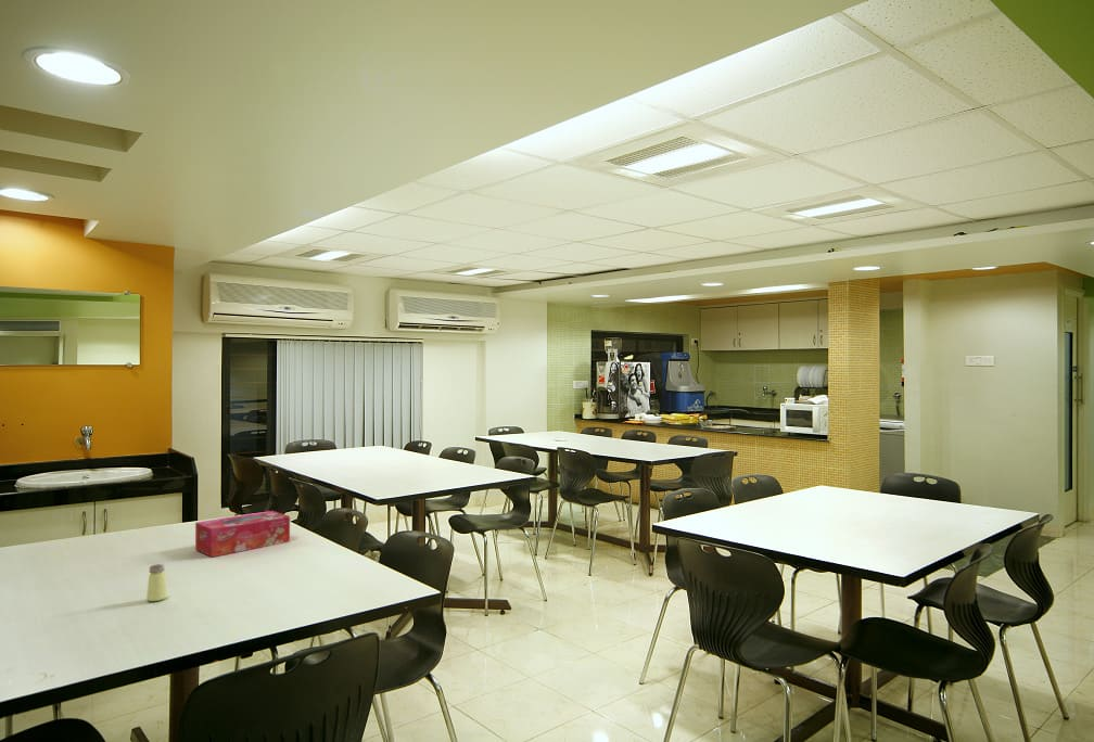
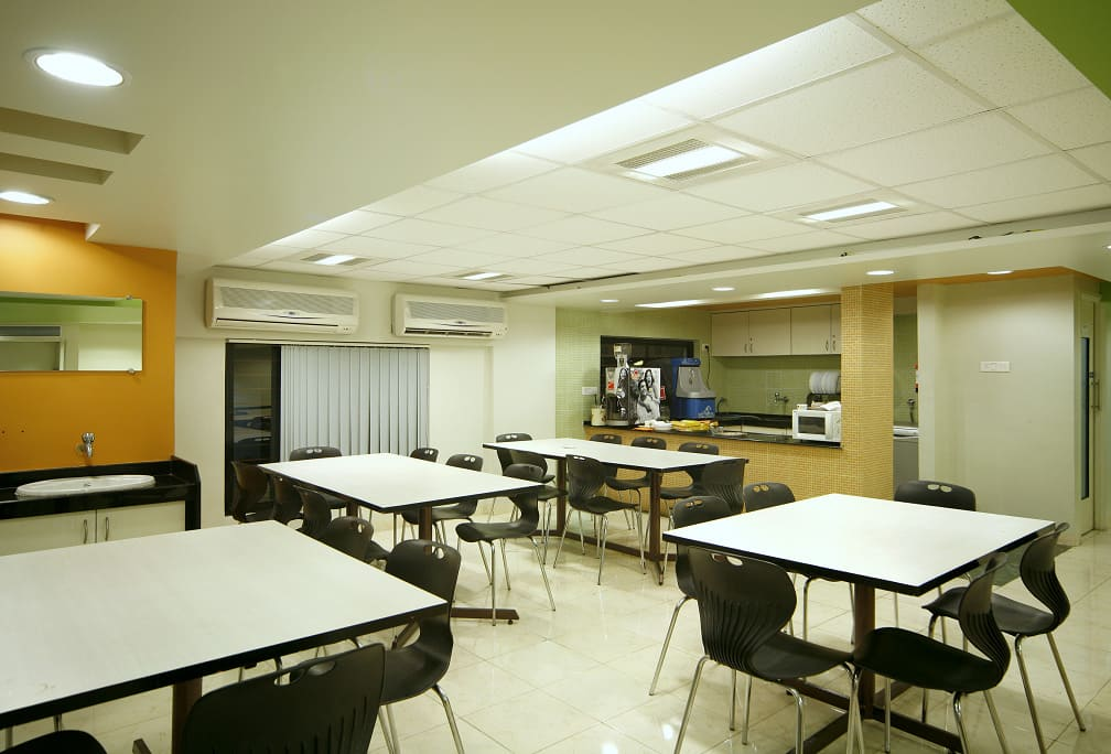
- saltshaker [145,563,168,602]
- tissue box [194,510,291,558]
